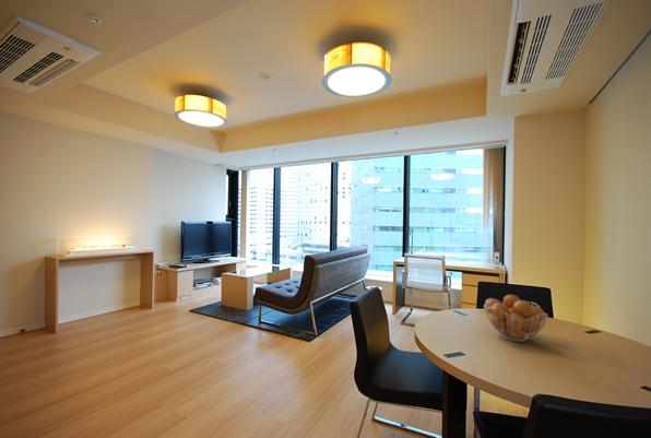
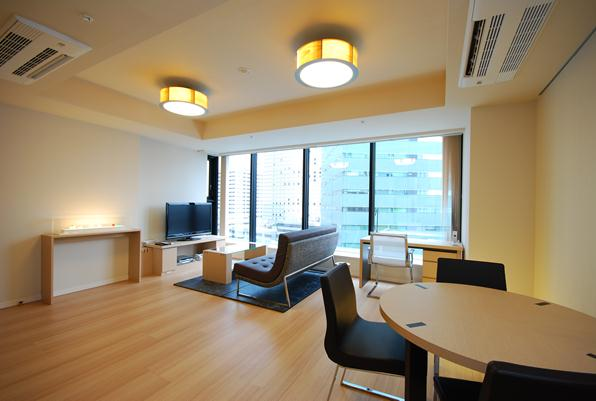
- fruit basket [483,294,548,343]
